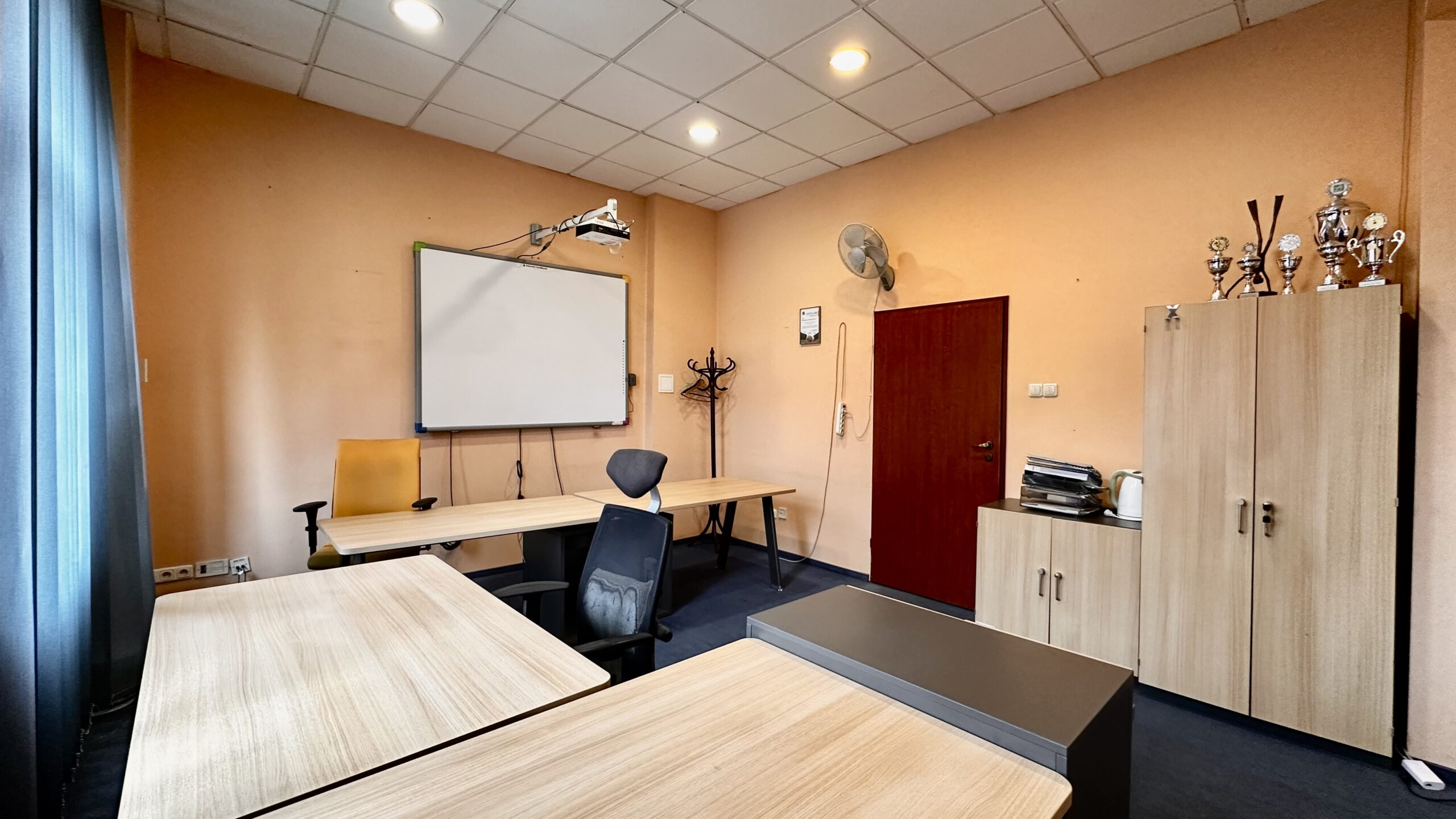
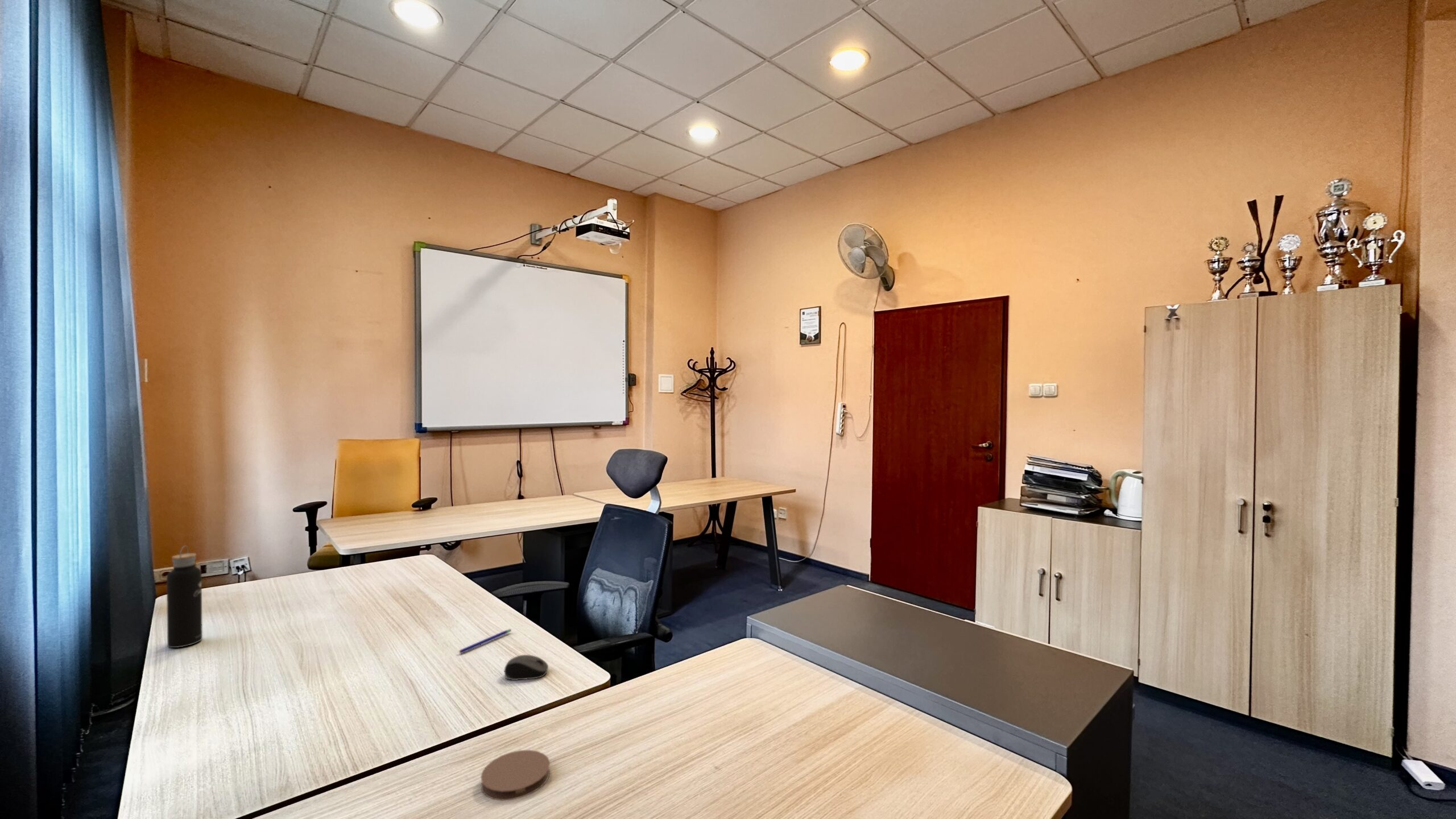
+ coaster [480,750,551,801]
+ computer mouse [504,654,549,681]
+ pen [458,628,512,654]
+ water bottle [166,545,203,648]
